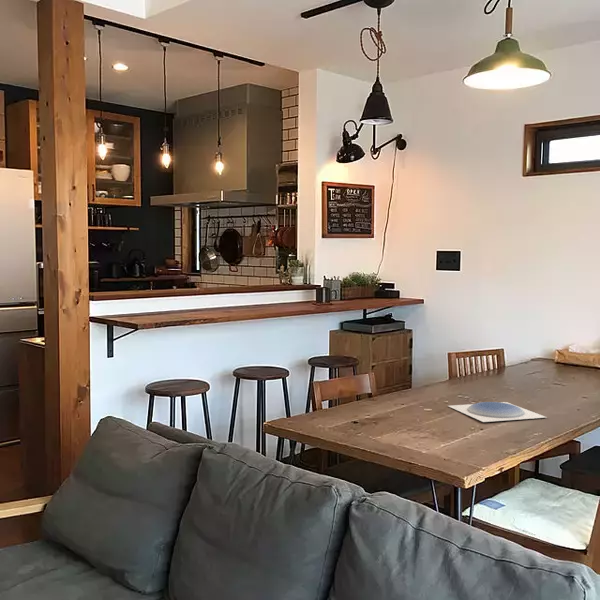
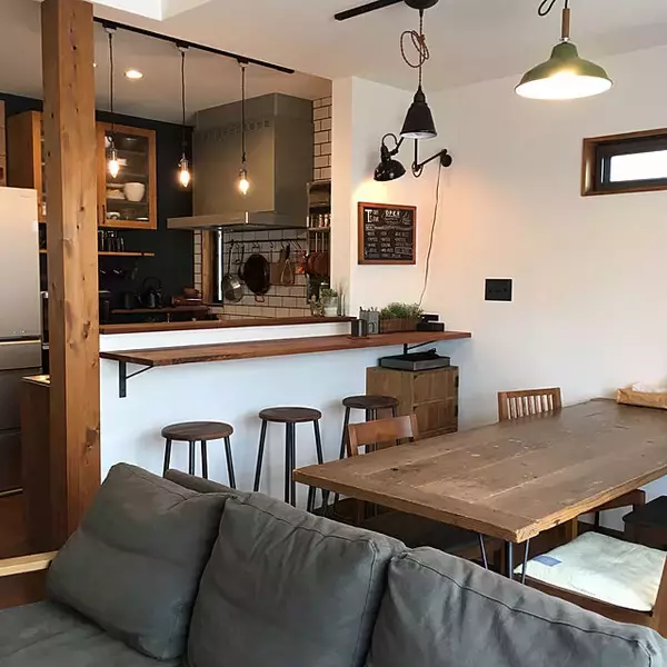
- plate [448,401,547,423]
